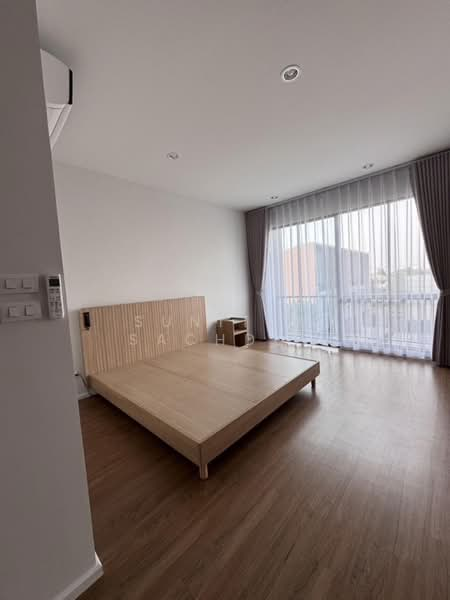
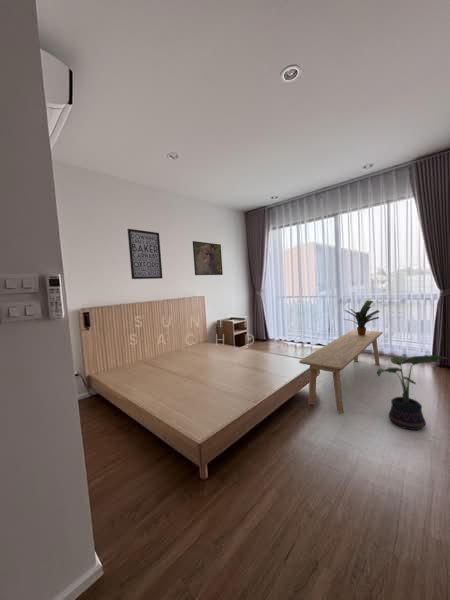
+ potted plant [376,354,448,431]
+ potted plant [344,299,381,336]
+ wall art [127,228,163,280]
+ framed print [192,240,224,276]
+ bench [298,329,384,414]
